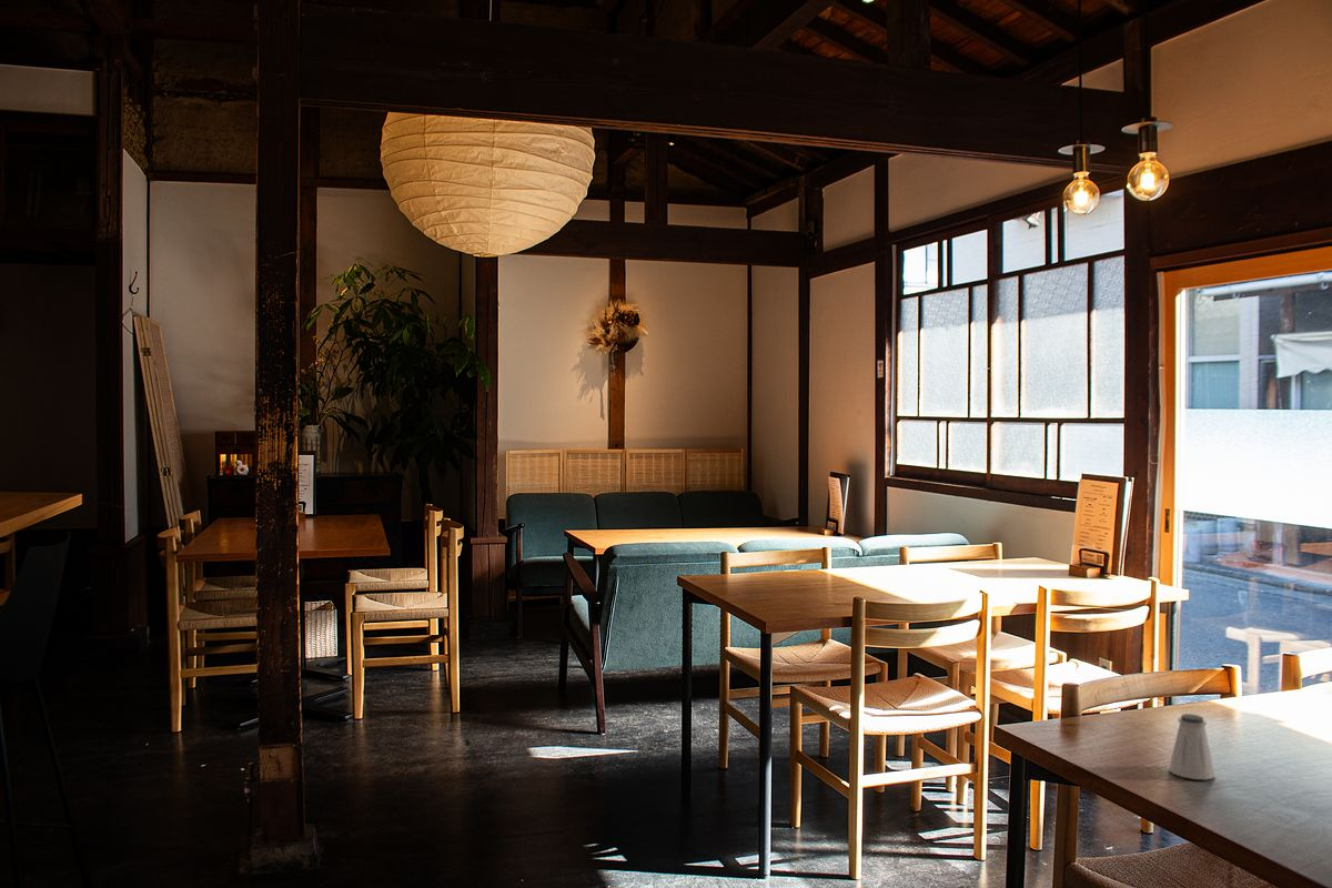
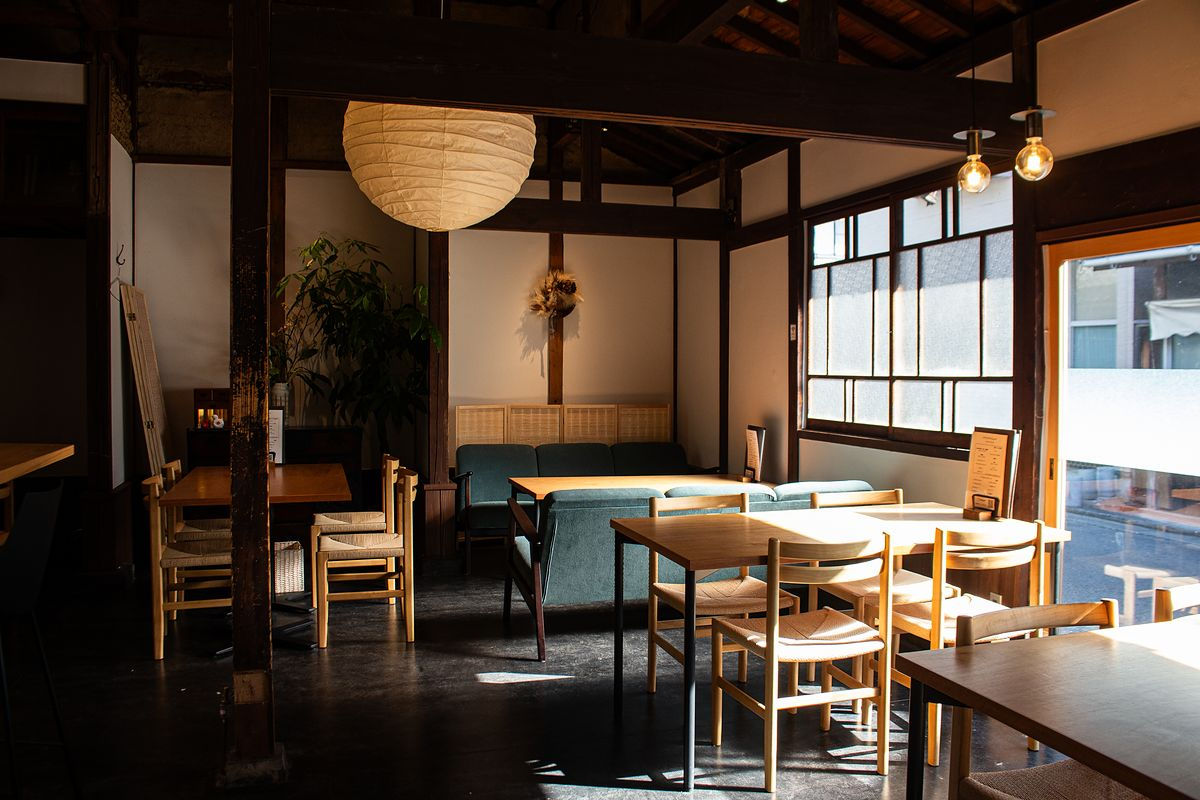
- saltshaker [1168,713,1215,780]
